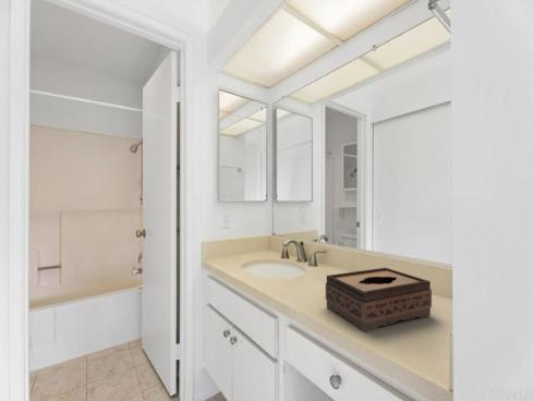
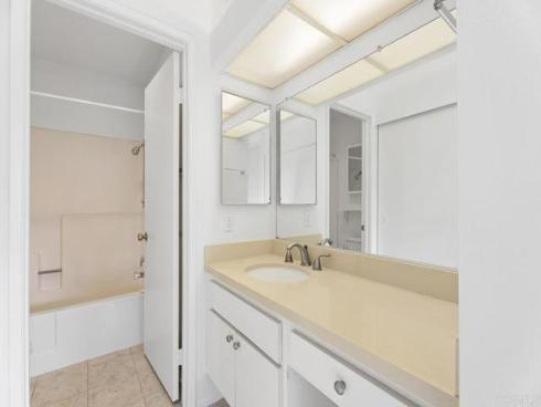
- tissue box [325,267,433,333]
